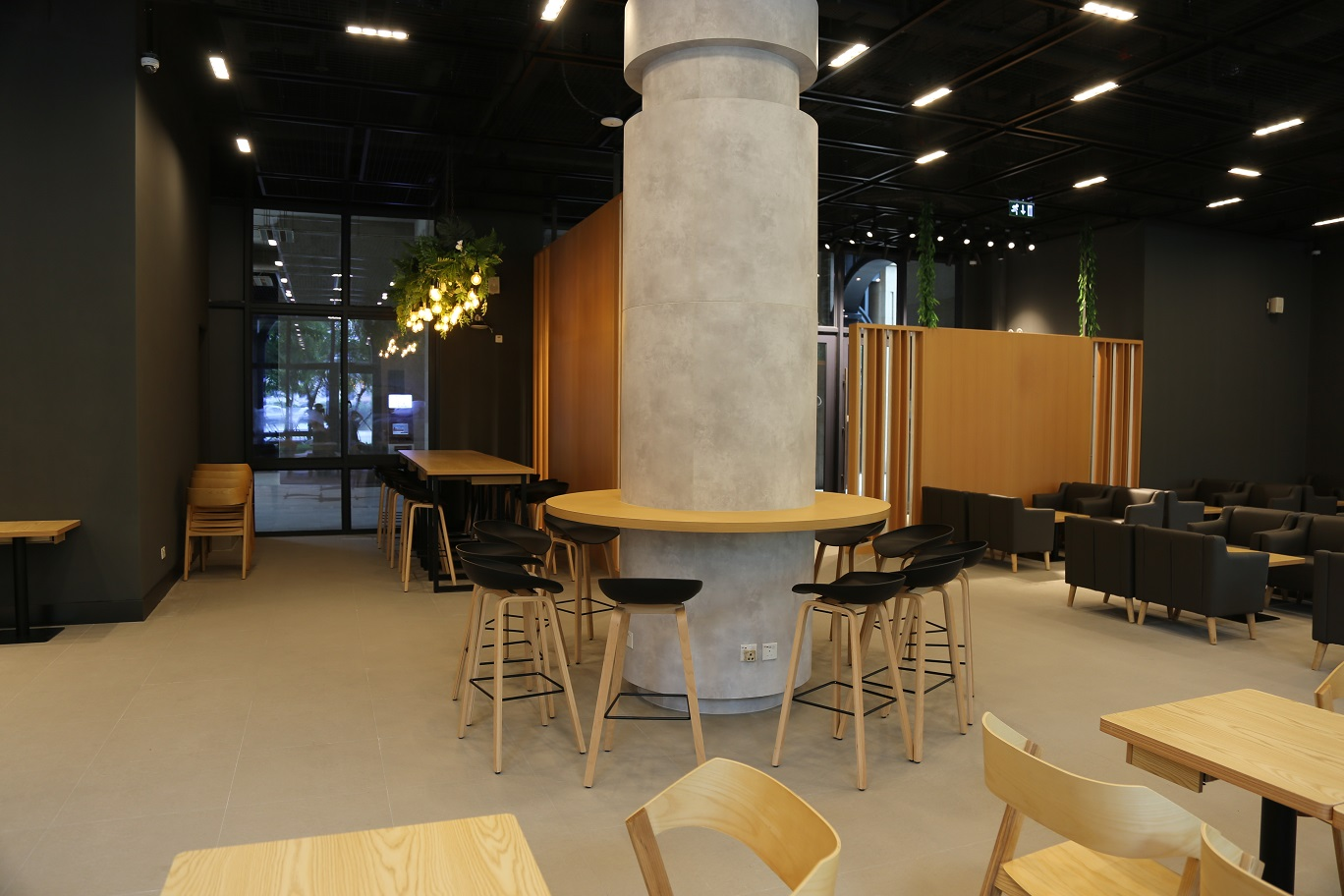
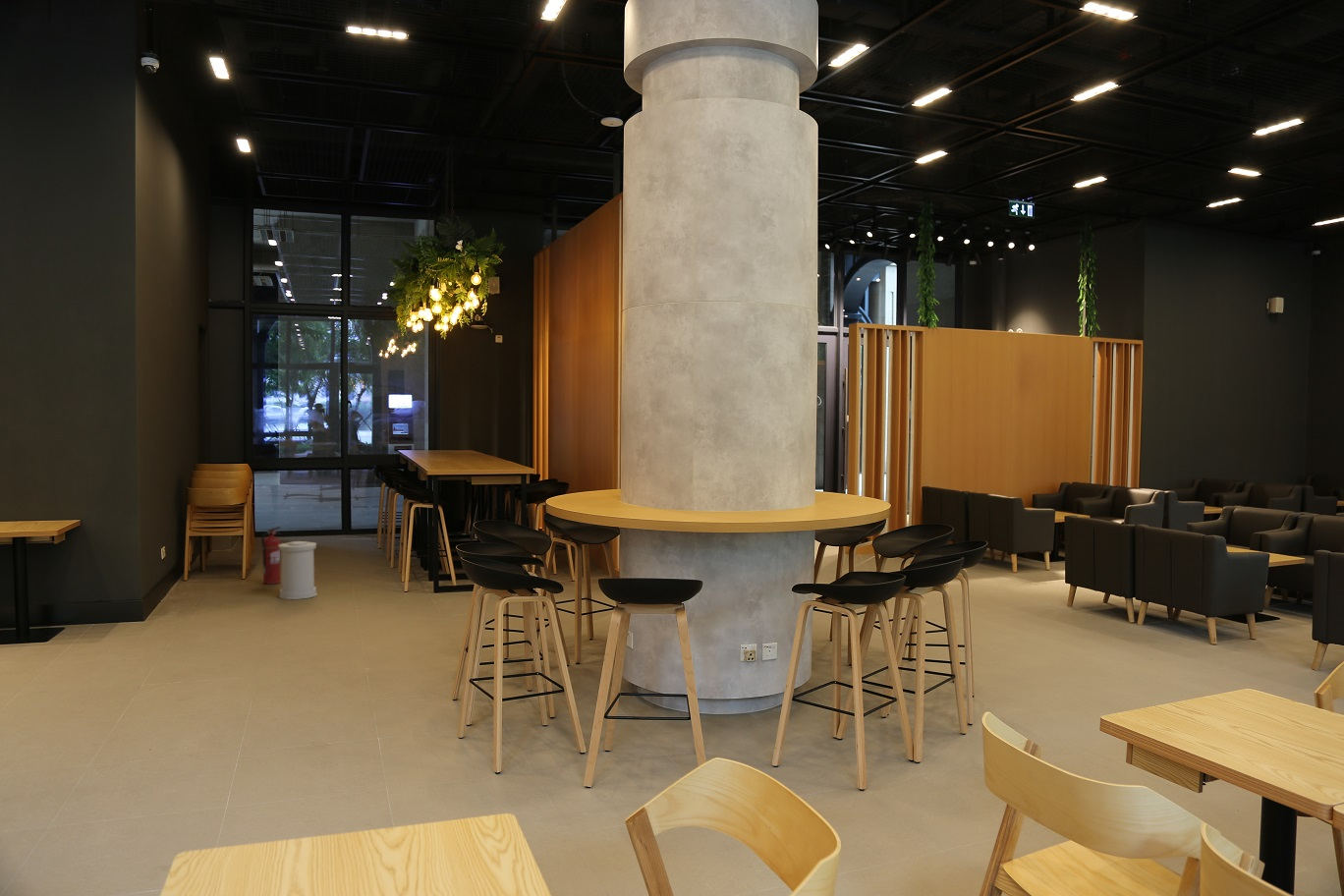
+ fire extinguisher [260,526,282,586]
+ trash can [278,540,317,600]
